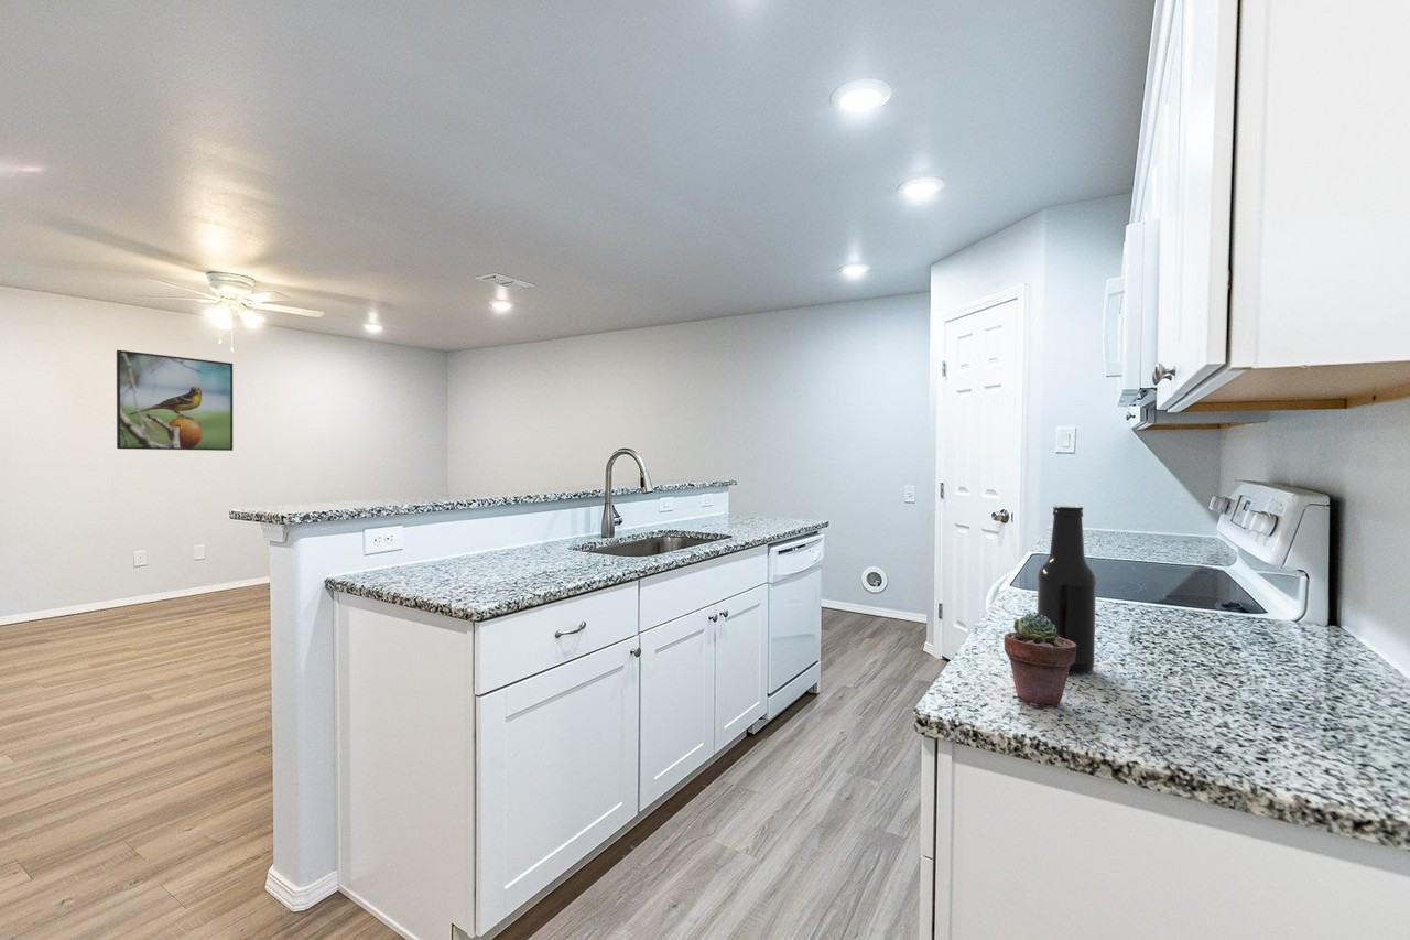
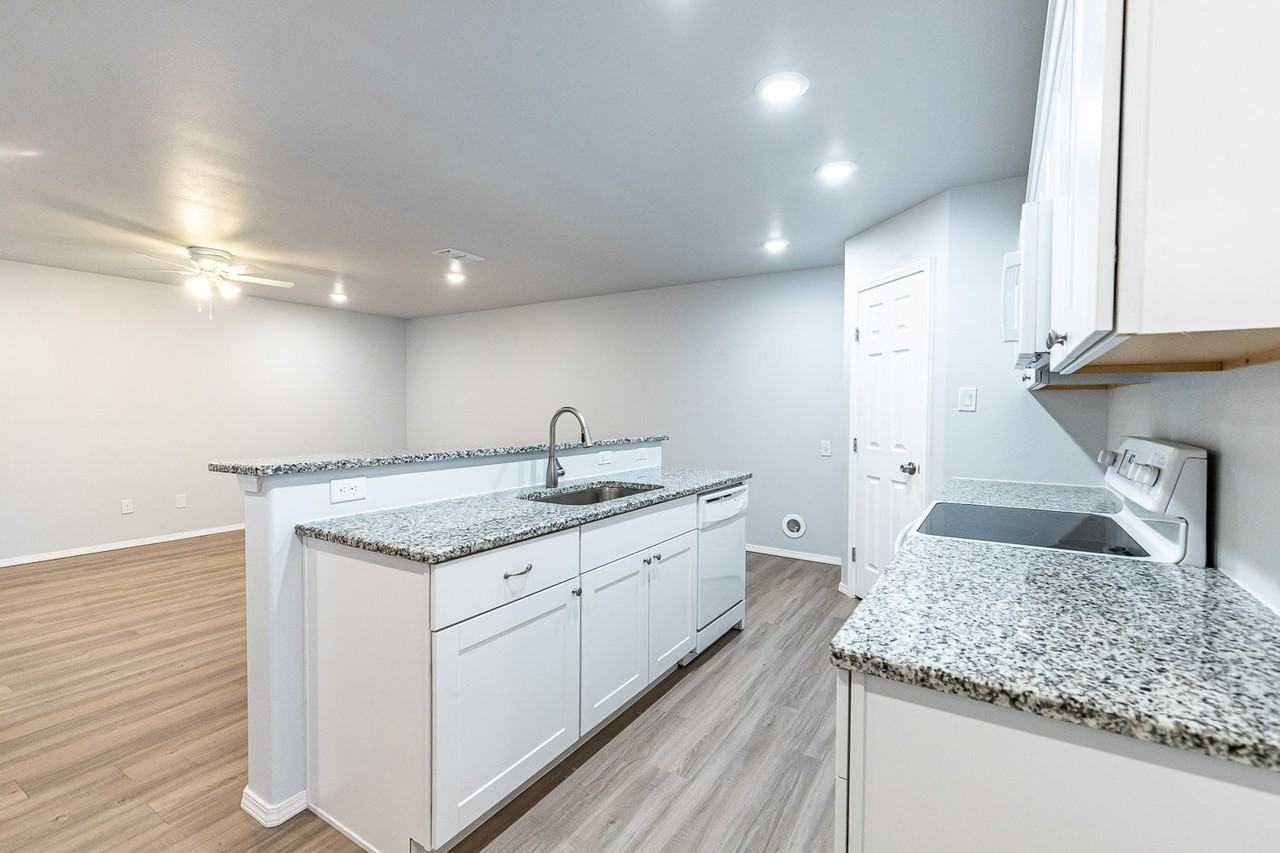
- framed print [116,349,234,452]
- potted succulent [1004,612,1076,707]
- beer bottle [1037,505,1097,676]
